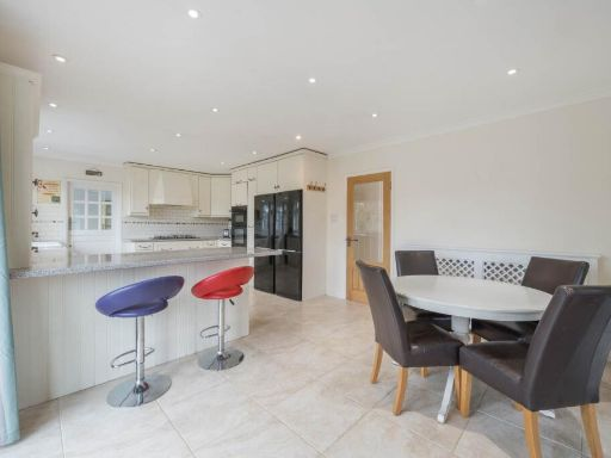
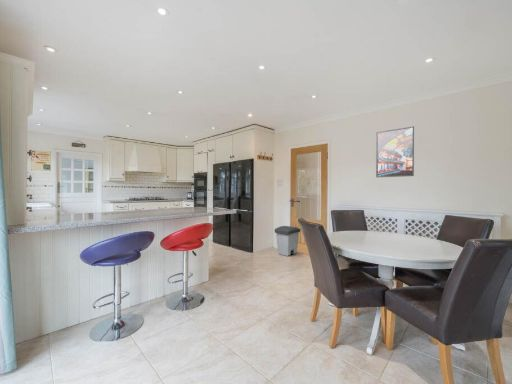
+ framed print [375,125,415,178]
+ trash can [274,225,301,257]
